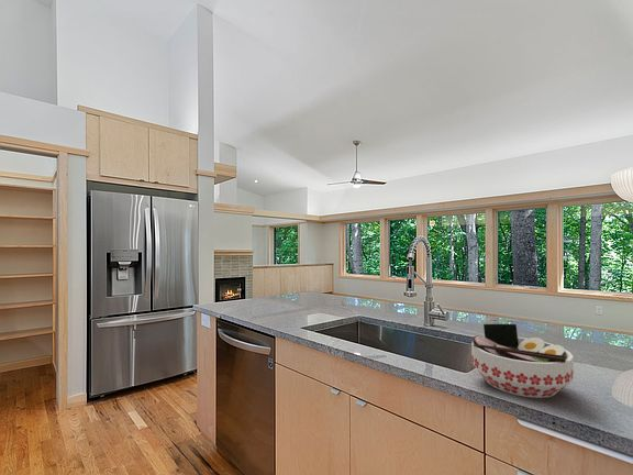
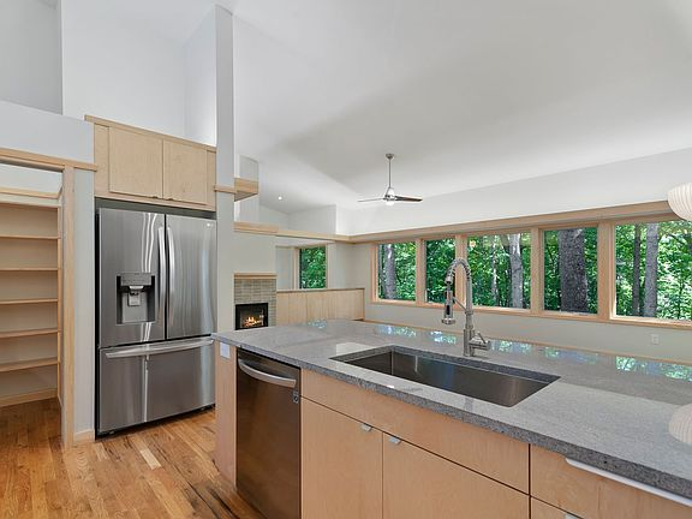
- bowl [470,323,575,399]
